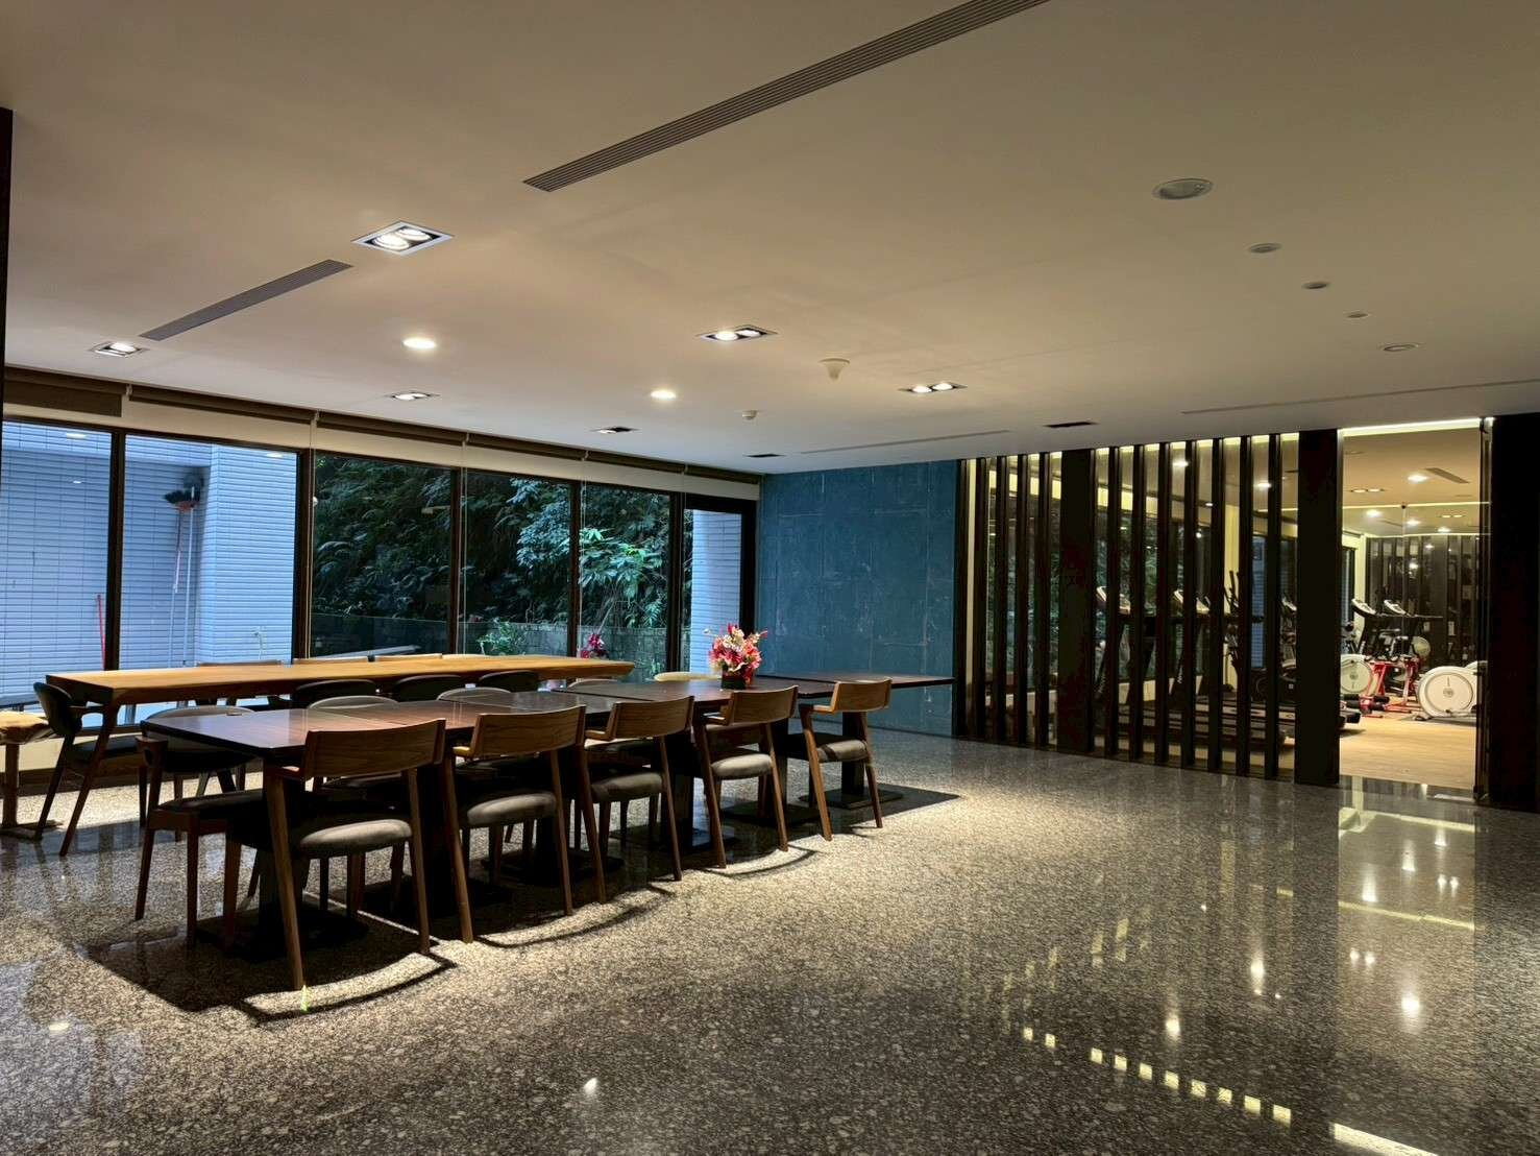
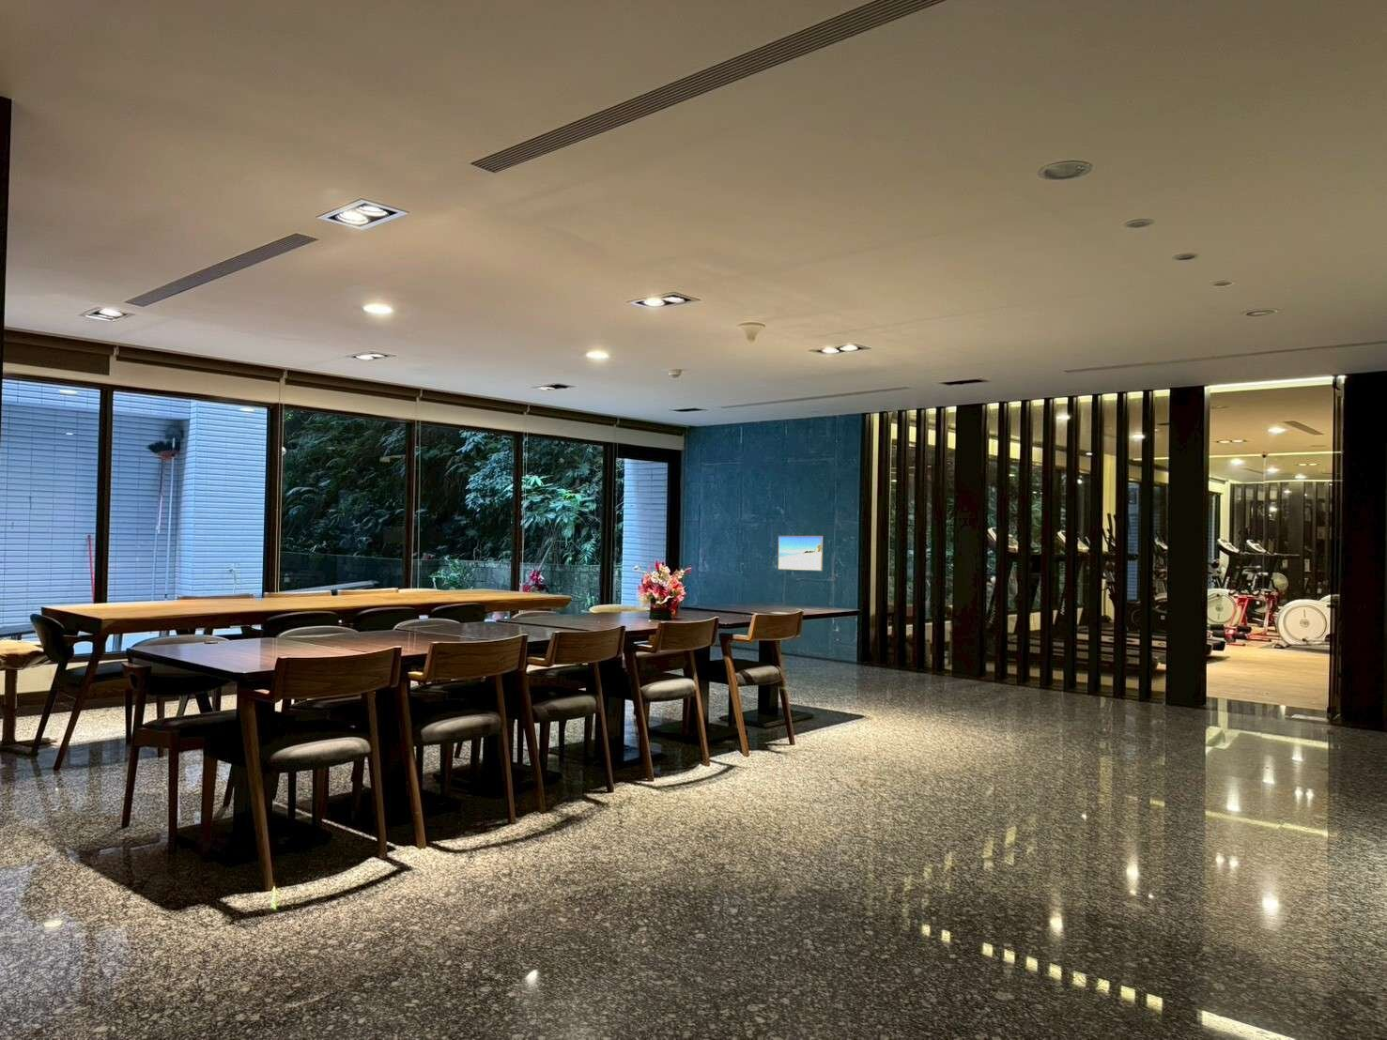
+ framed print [777,535,824,572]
